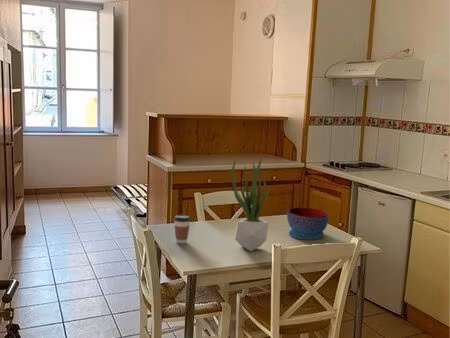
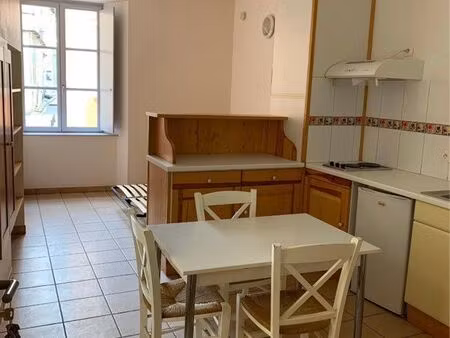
- coffee cup [173,214,191,244]
- potted plant [231,156,271,252]
- bowl [286,207,330,241]
